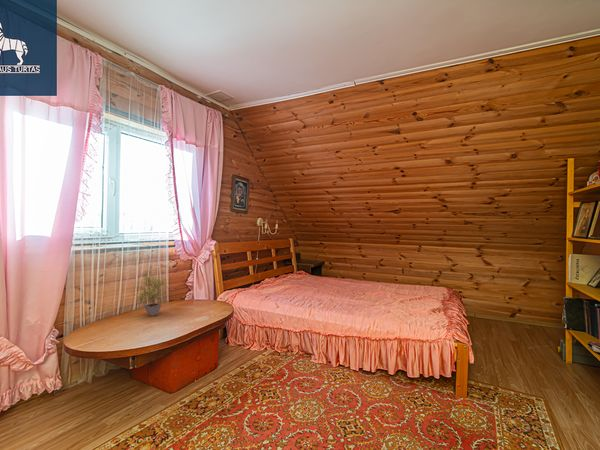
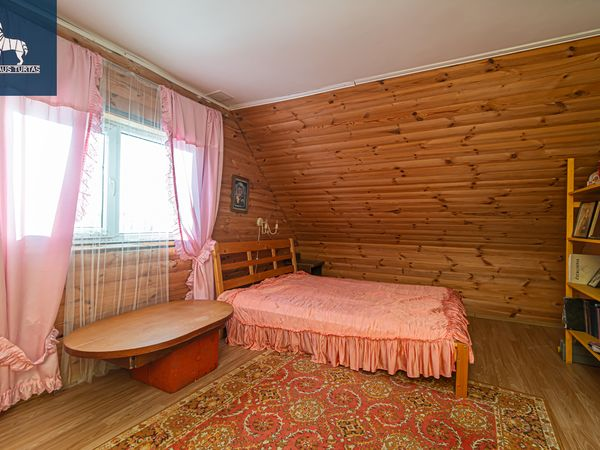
- potted plant [131,271,171,317]
